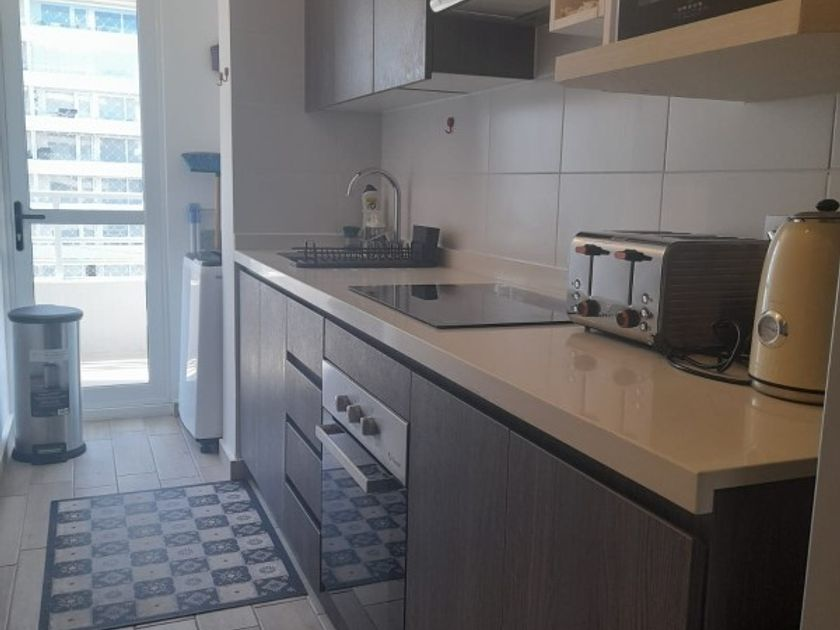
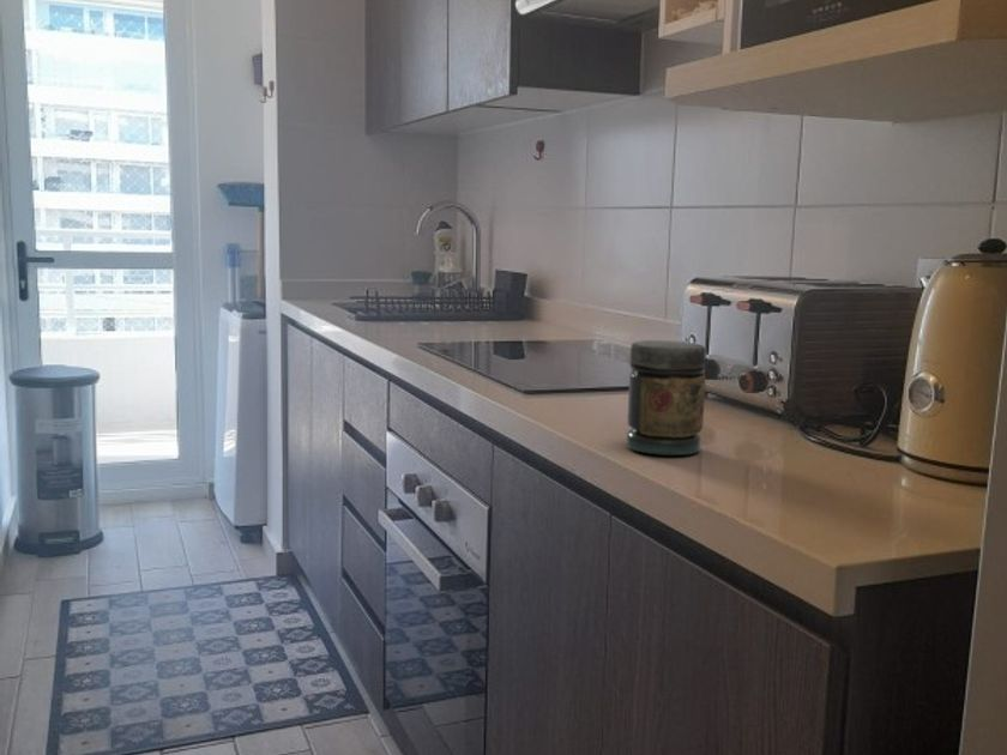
+ jar [626,339,706,457]
